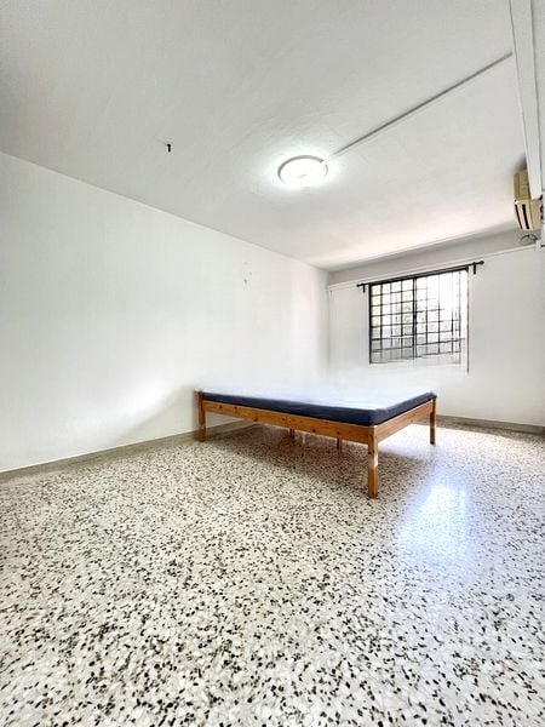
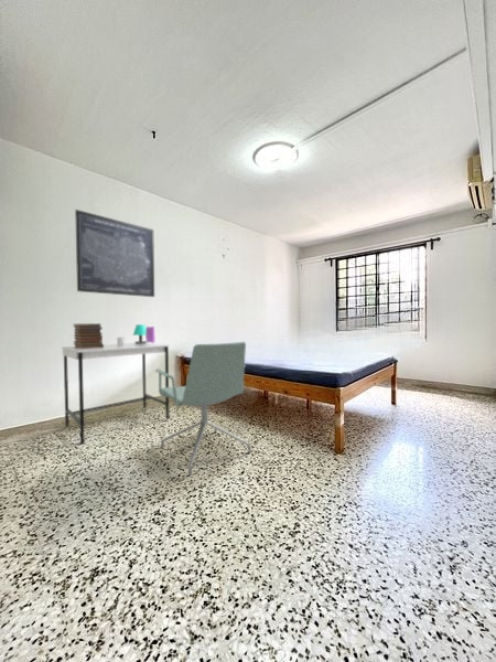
+ table lamp [116,323,157,345]
+ office chair [154,341,252,477]
+ wall art [74,209,155,298]
+ desk [61,342,171,445]
+ book stack [73,322,105,349]
